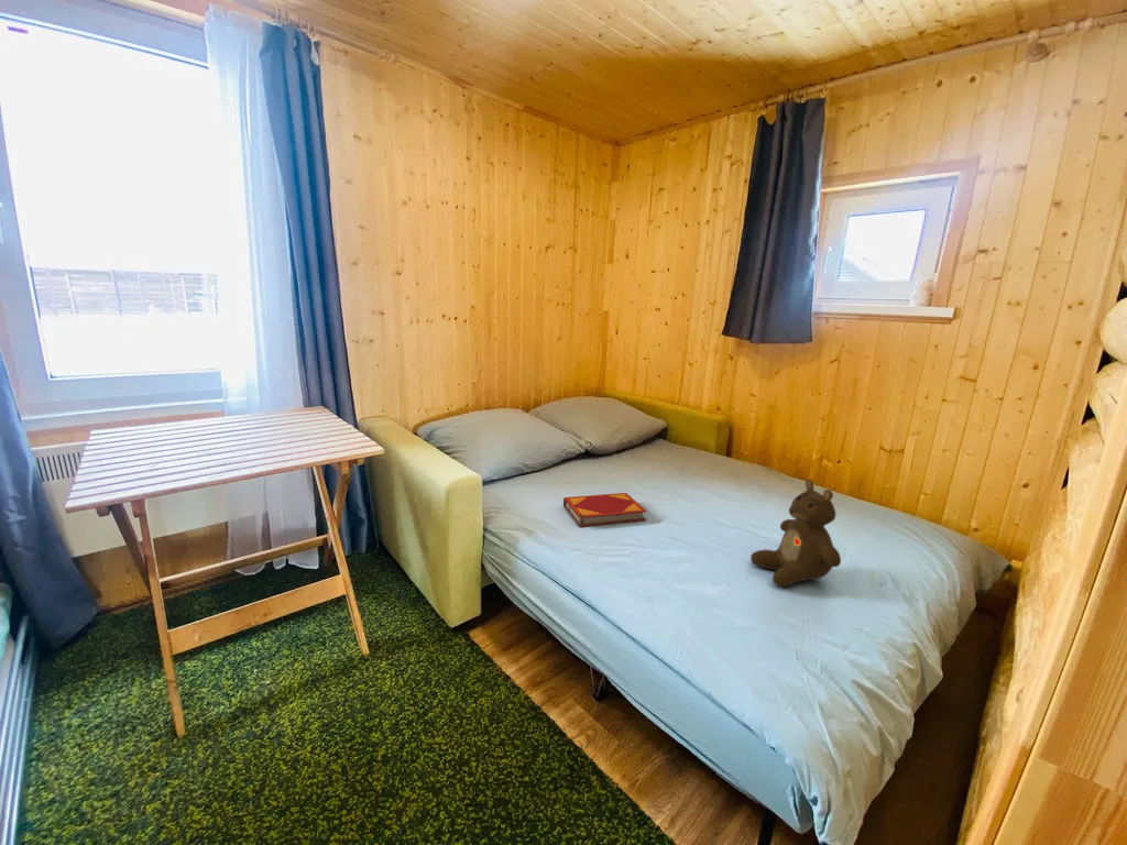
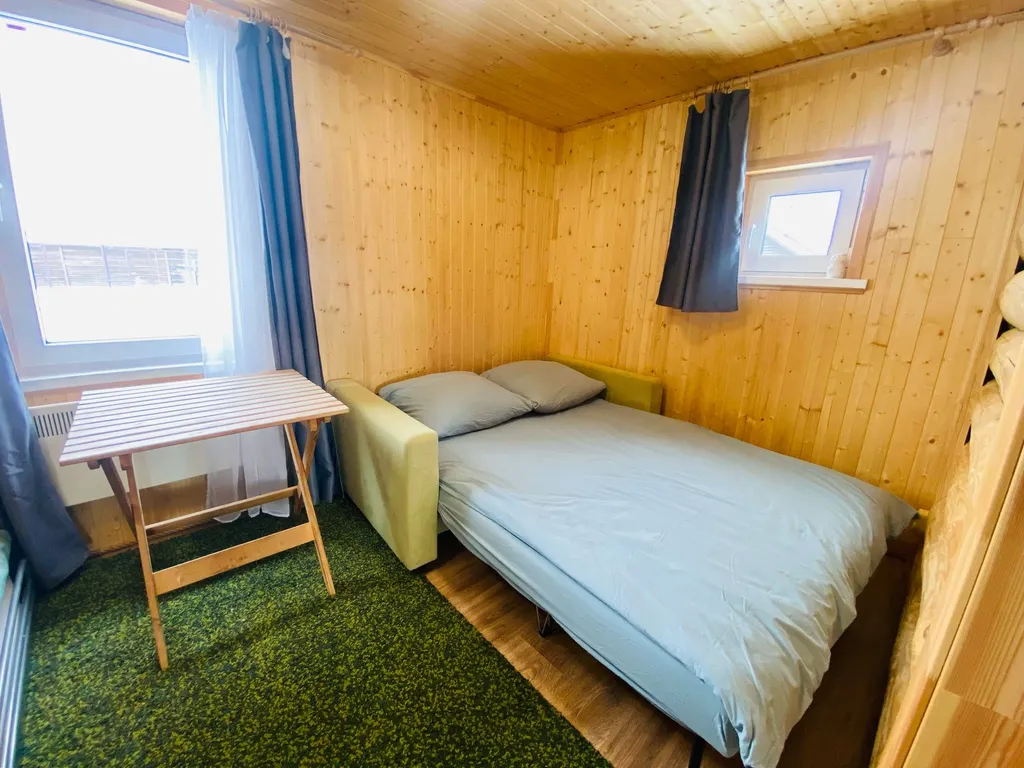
- teddy bear [749,479,842,588]
- hardback book [562,492,648,528]
